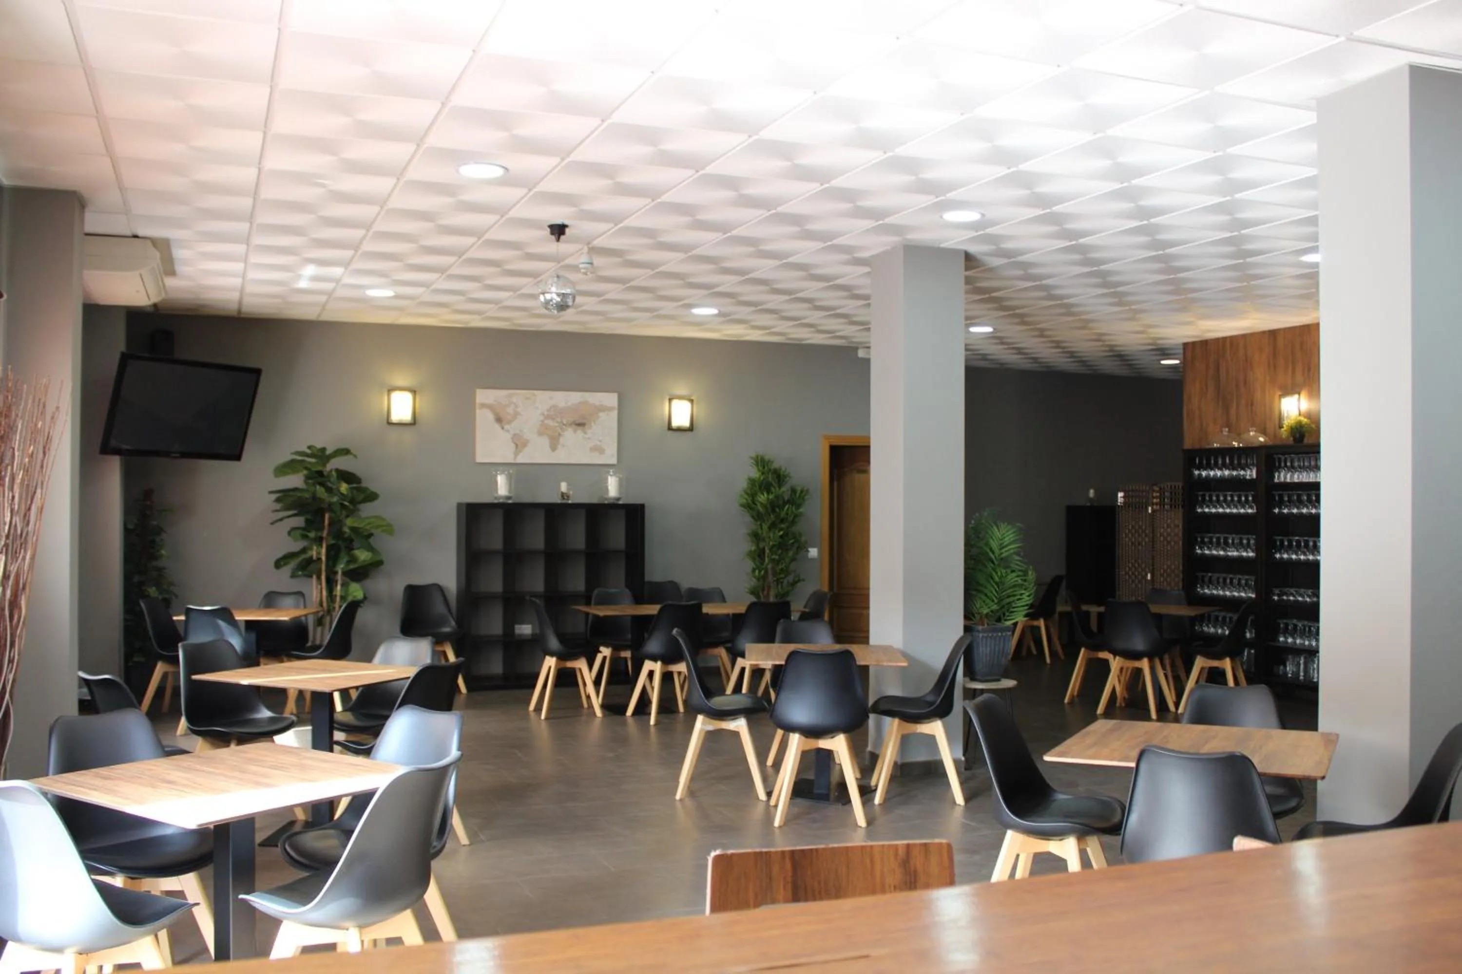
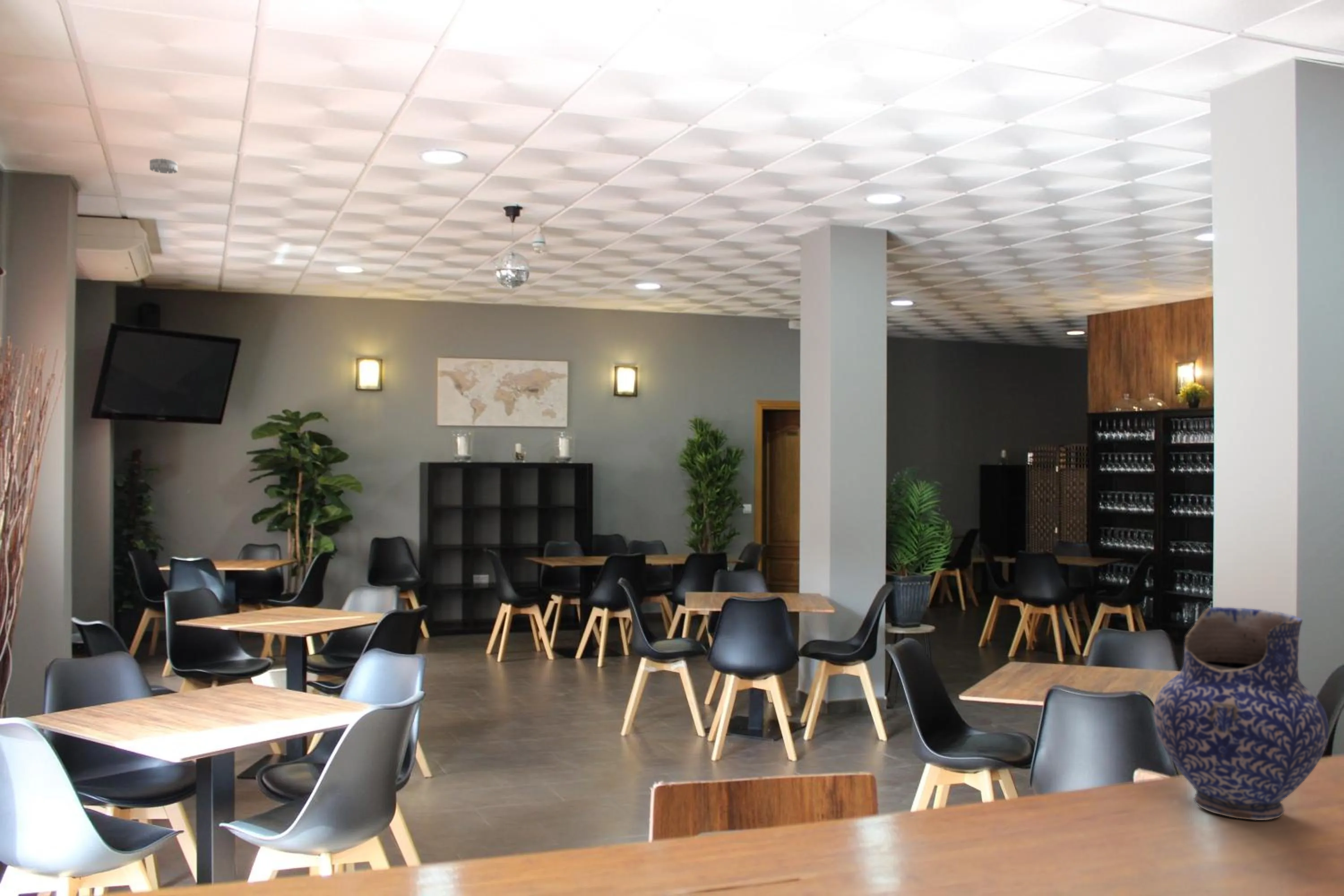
+ smoke detector [149,158,178,174]
+ pottery [1153,607,1329,821]
